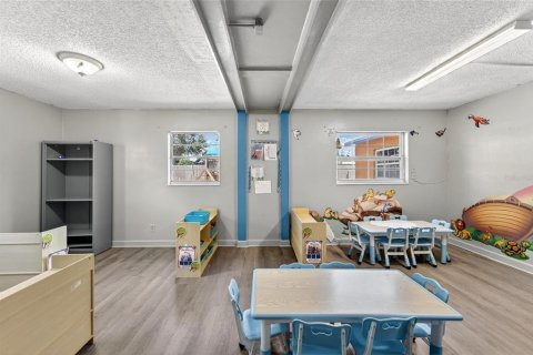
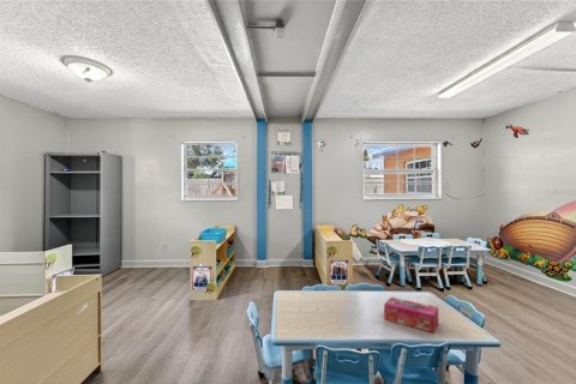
+ tissue box [383,296,439,334]
